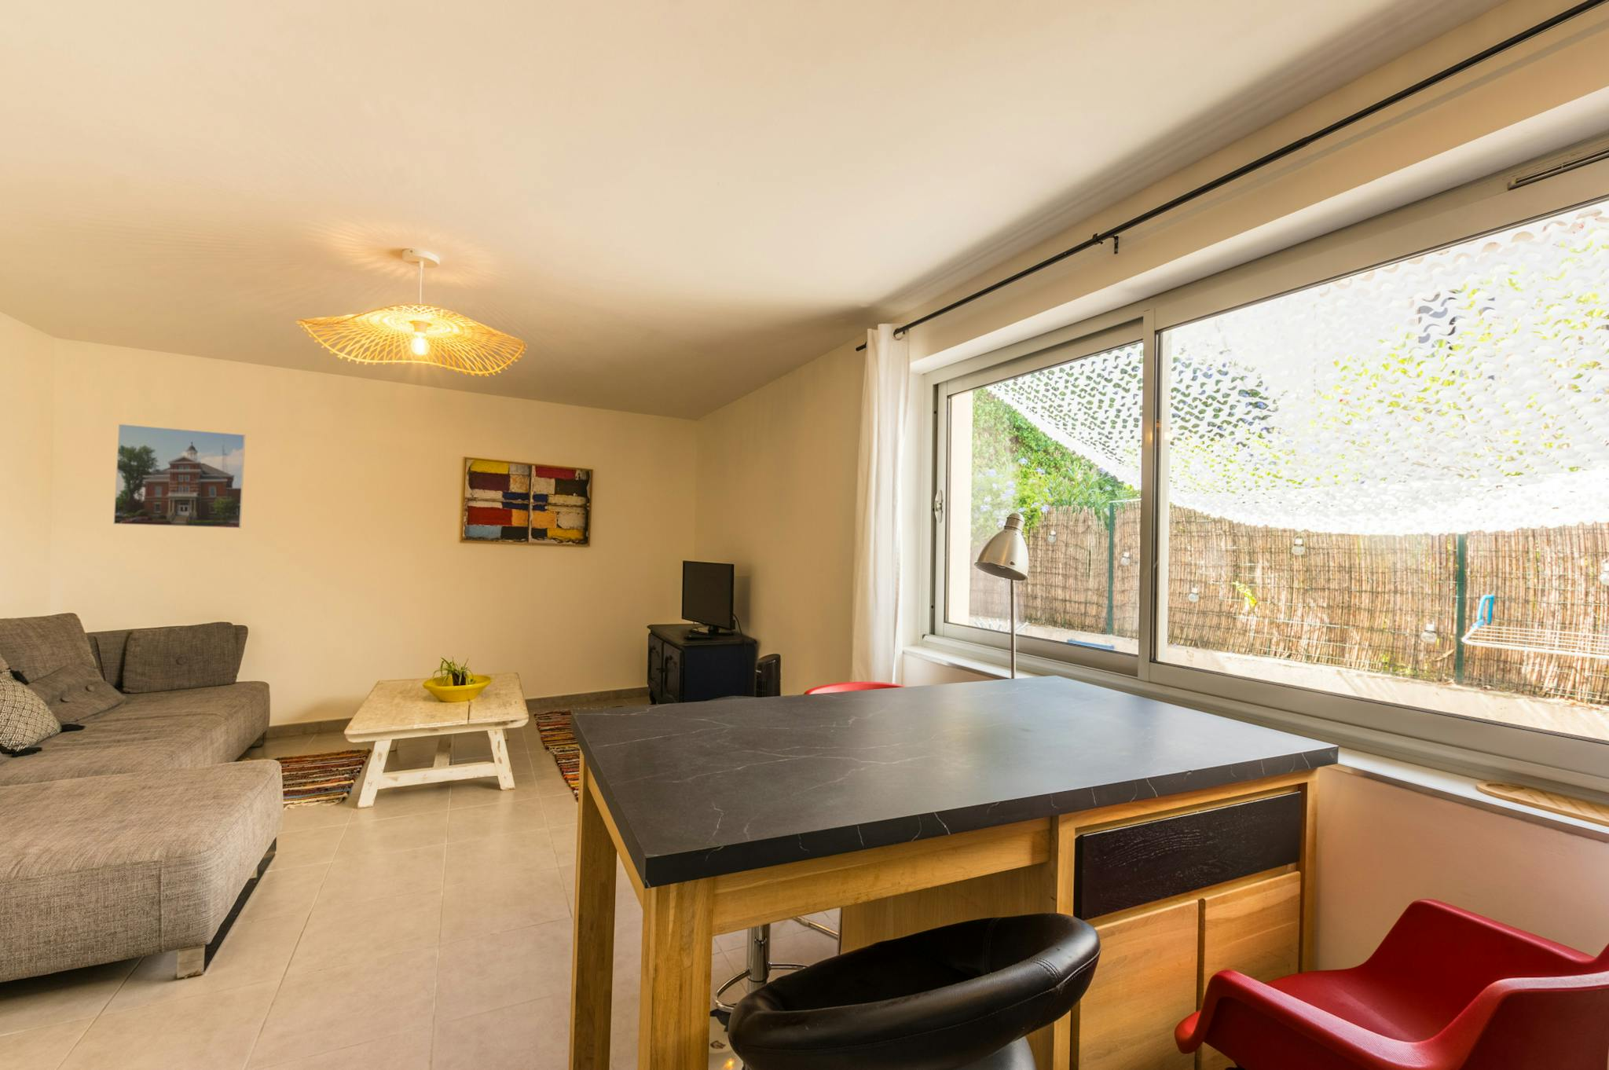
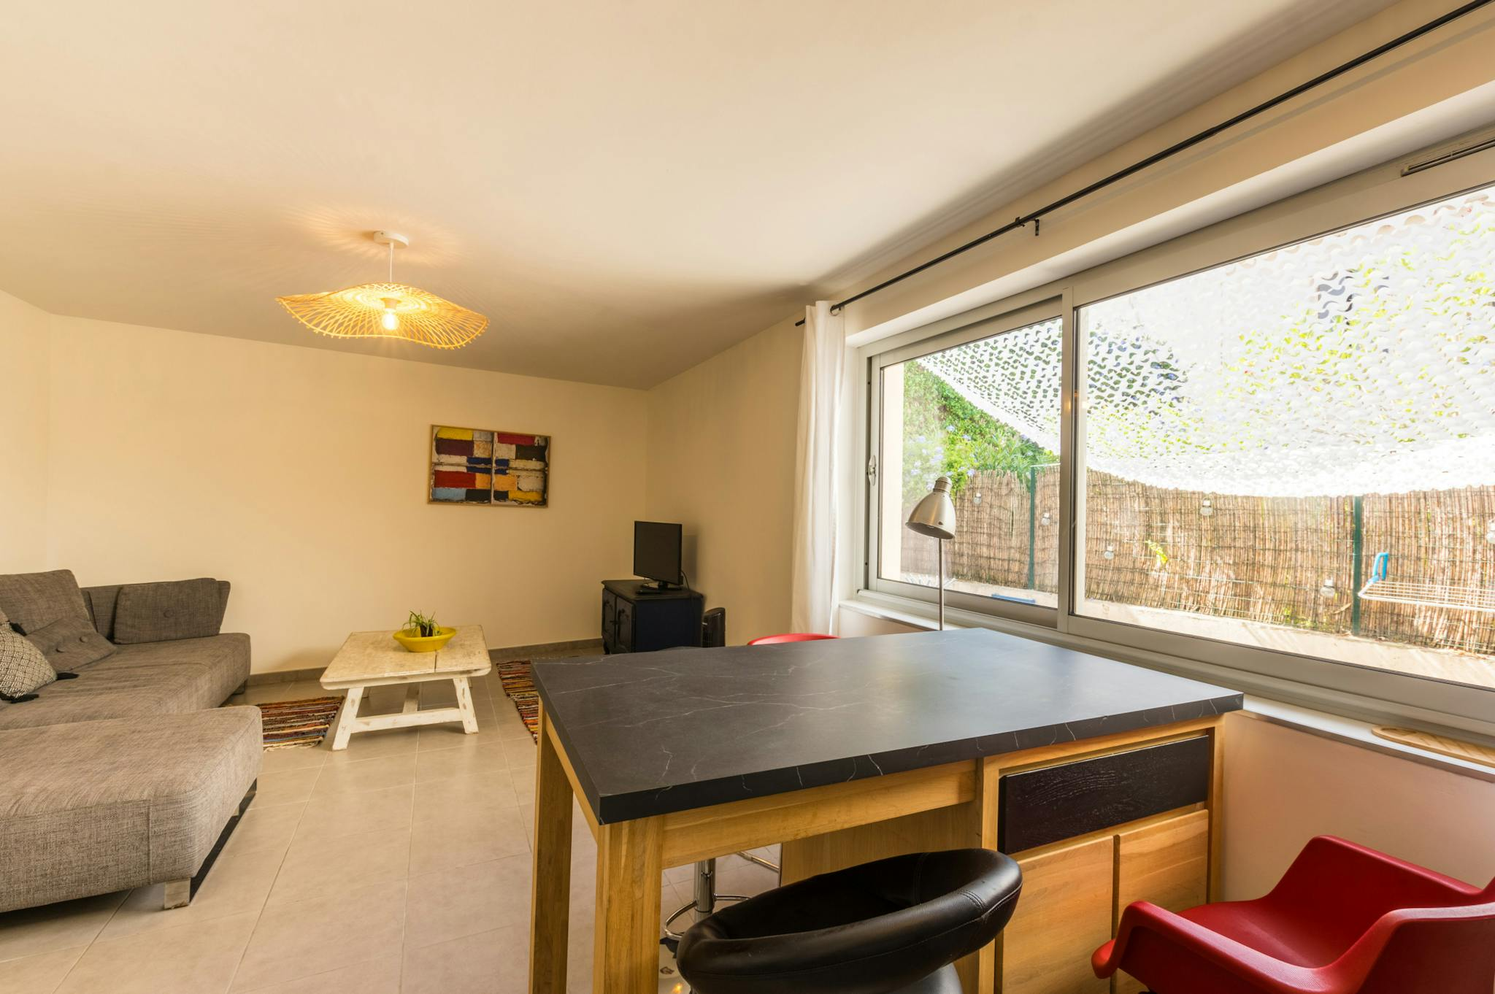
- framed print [112,424,246,529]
